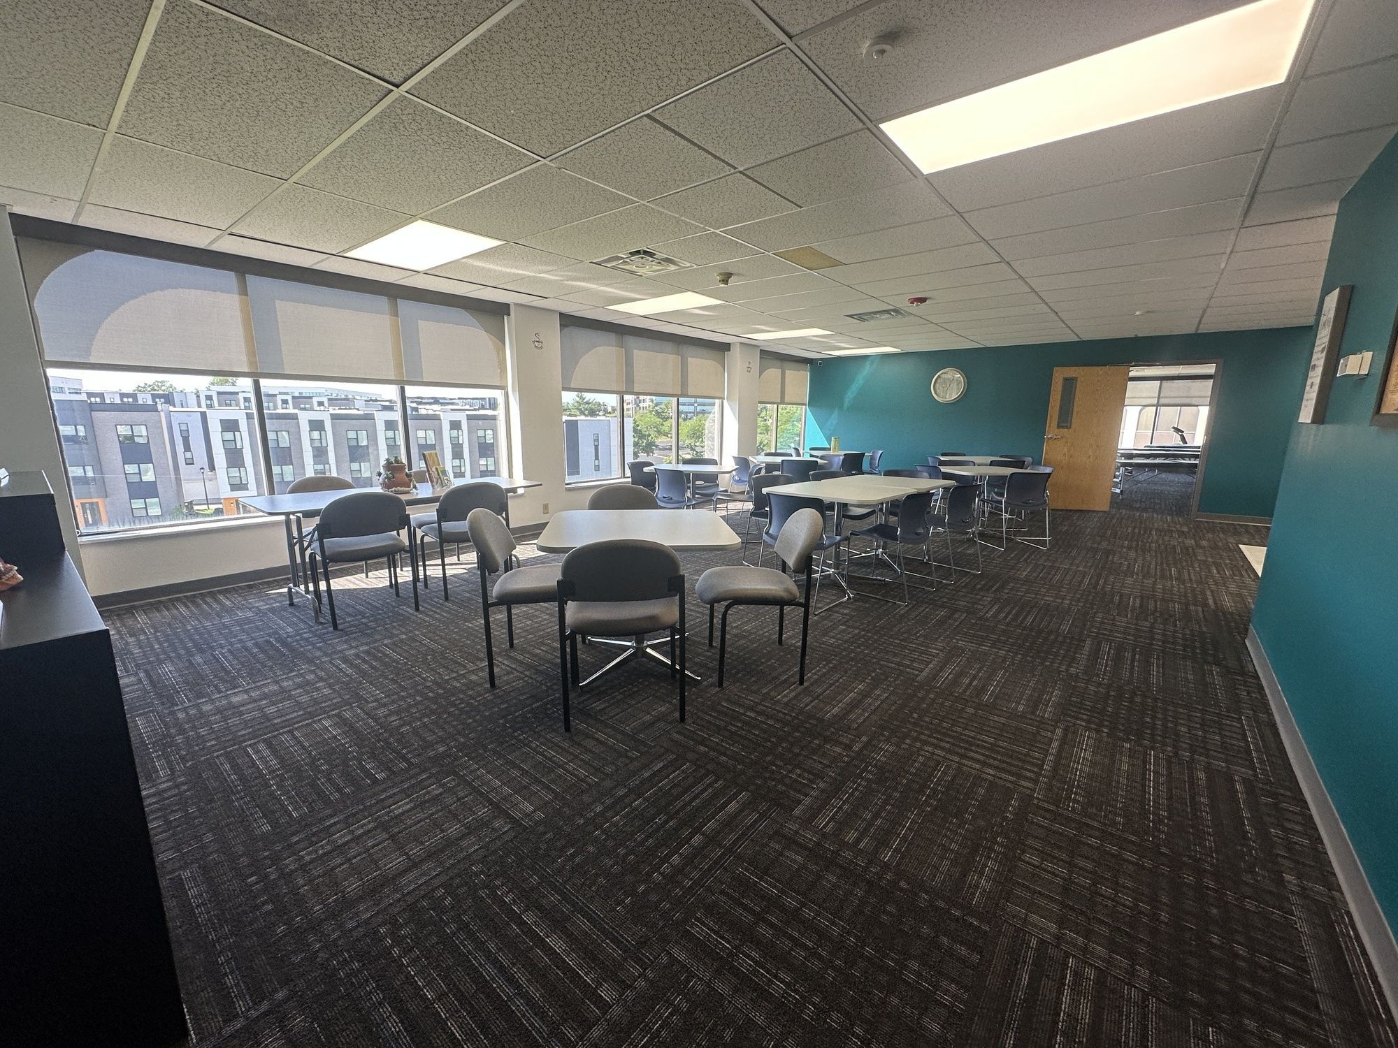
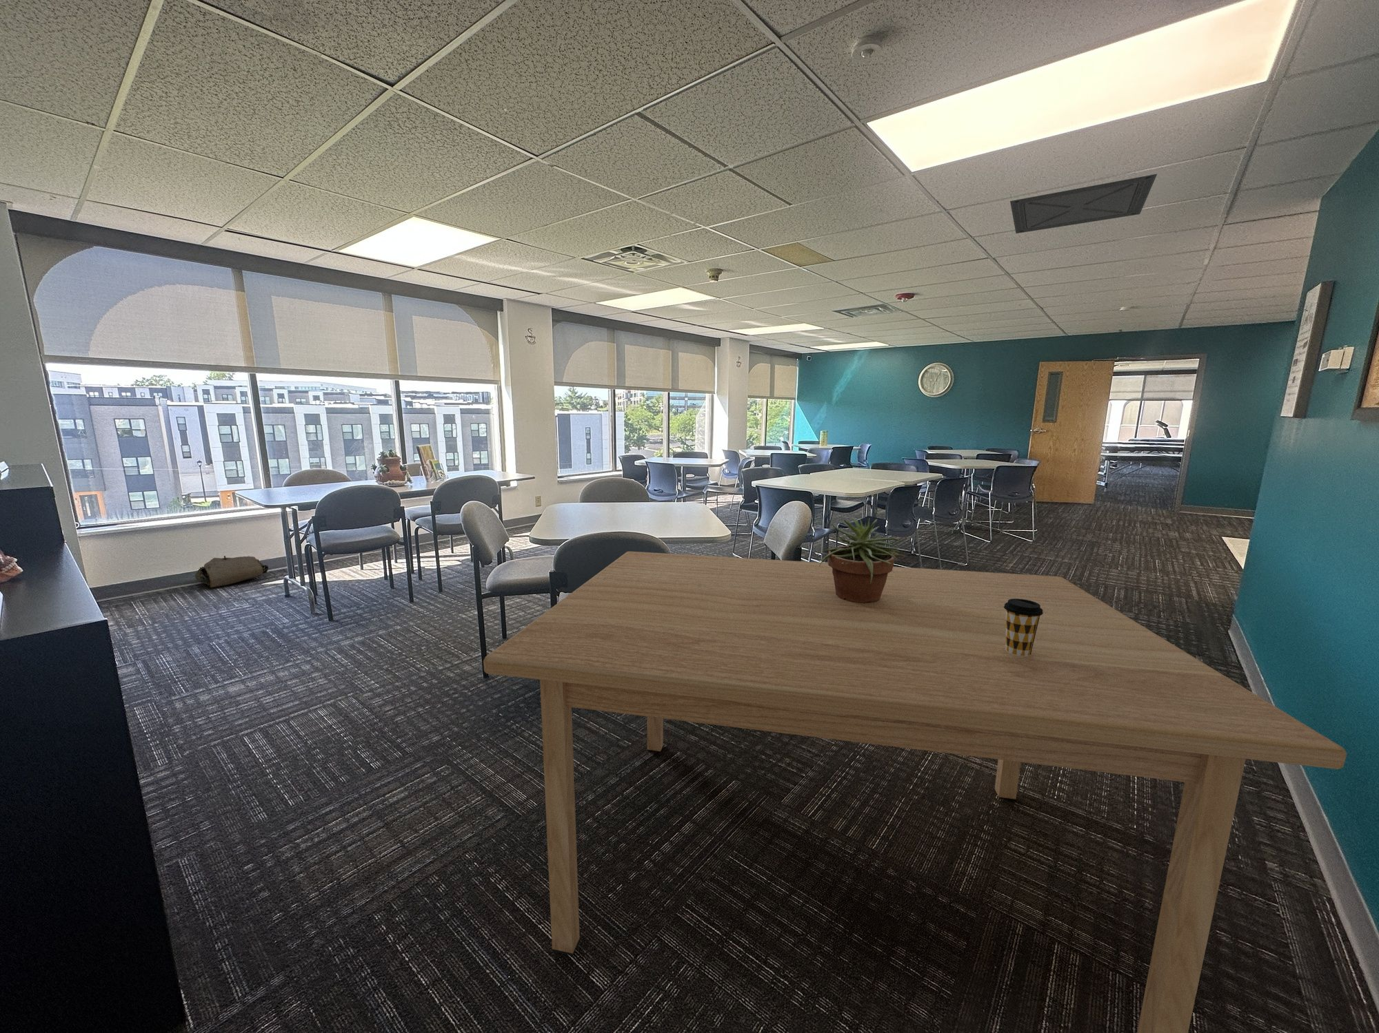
+ potted plant [813,516,908,602]
+ ceiling vent [1010,174,1157,234]
+ table [483,551,1348,1033]
+ coffee cup [1004,599,1043,656]
+ bag [194,556,269,588]
